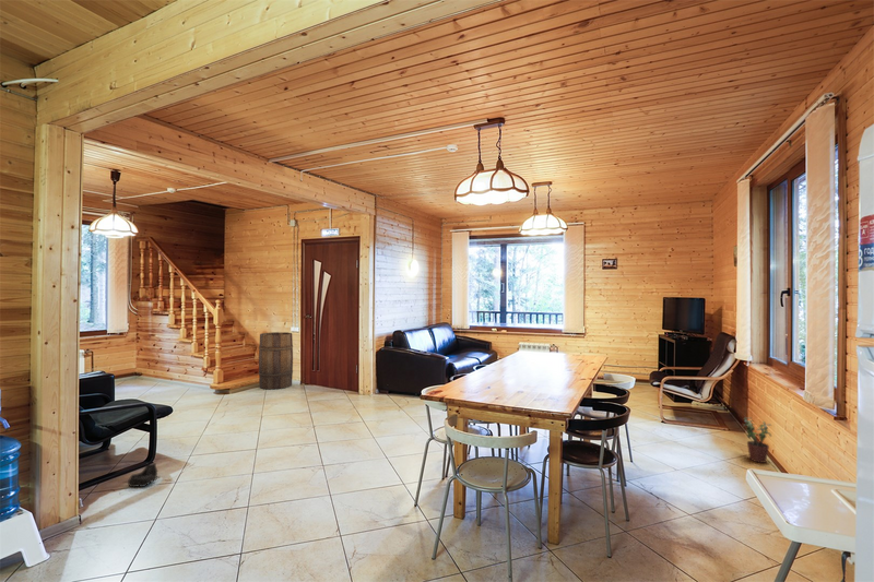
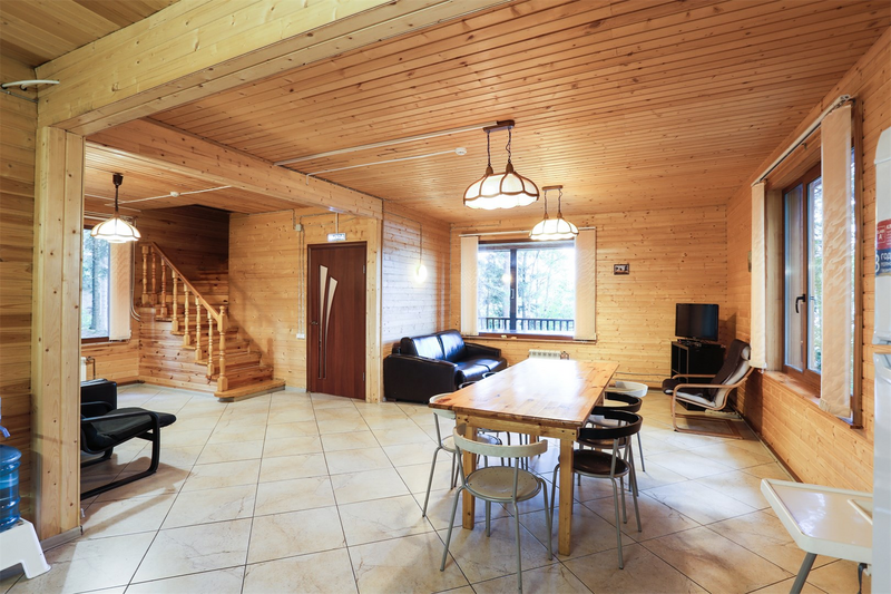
- potted plant [742,416,772,464]
- boots [127,461,160,488]
- wooden barrel [258,331,294,390]
